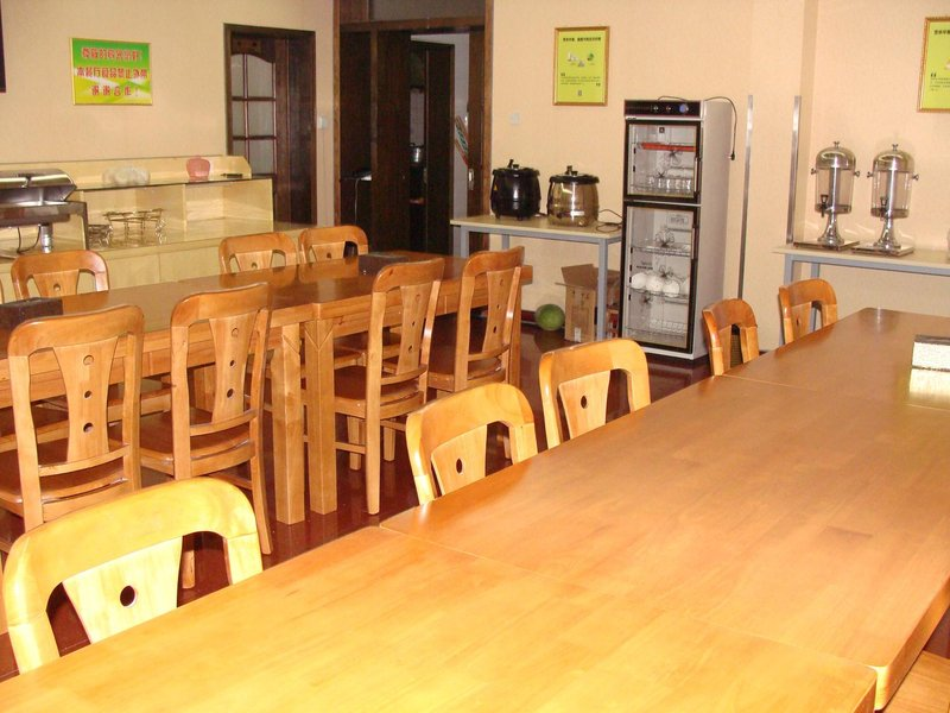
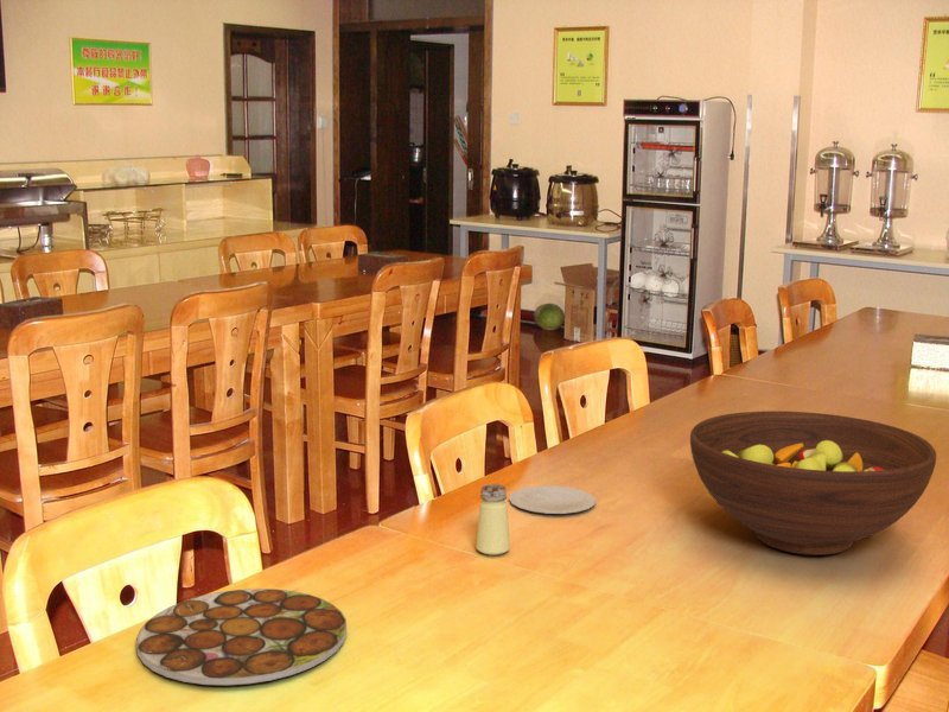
+ fruit bowl [689,411,937,557]
+ plate [135,587,348,686]
+ plate [508,484,597,515]
+ saltshaker [474,483,511,557]
